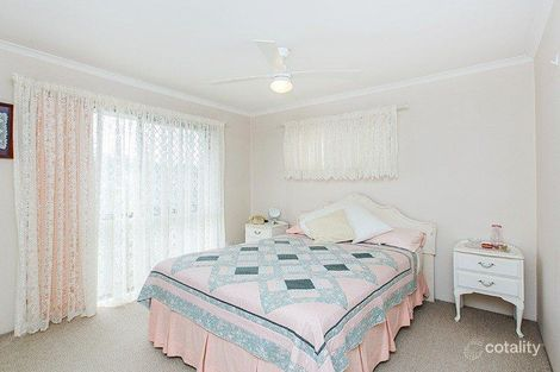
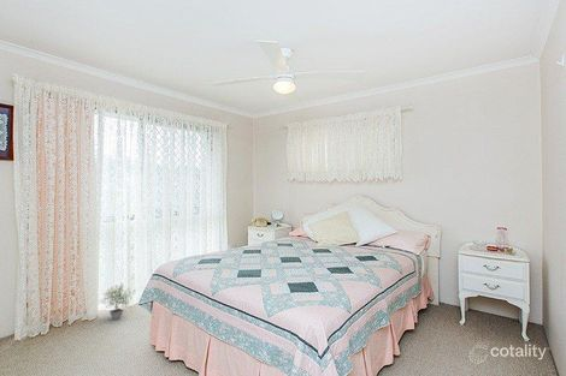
+ potted plant [101,282,136,321]
